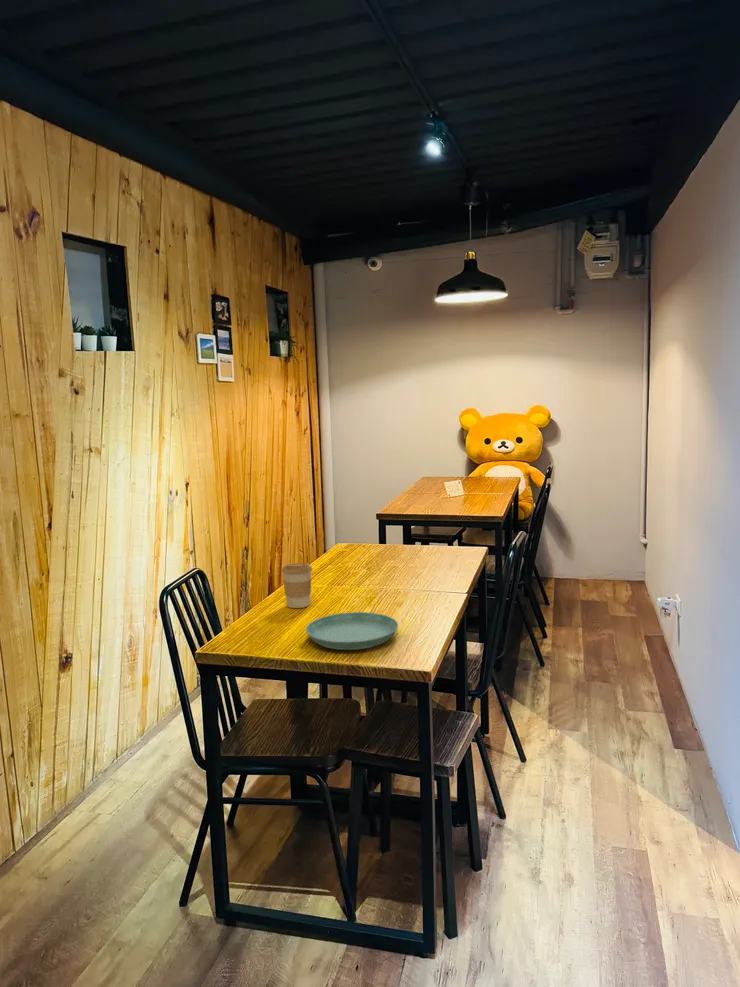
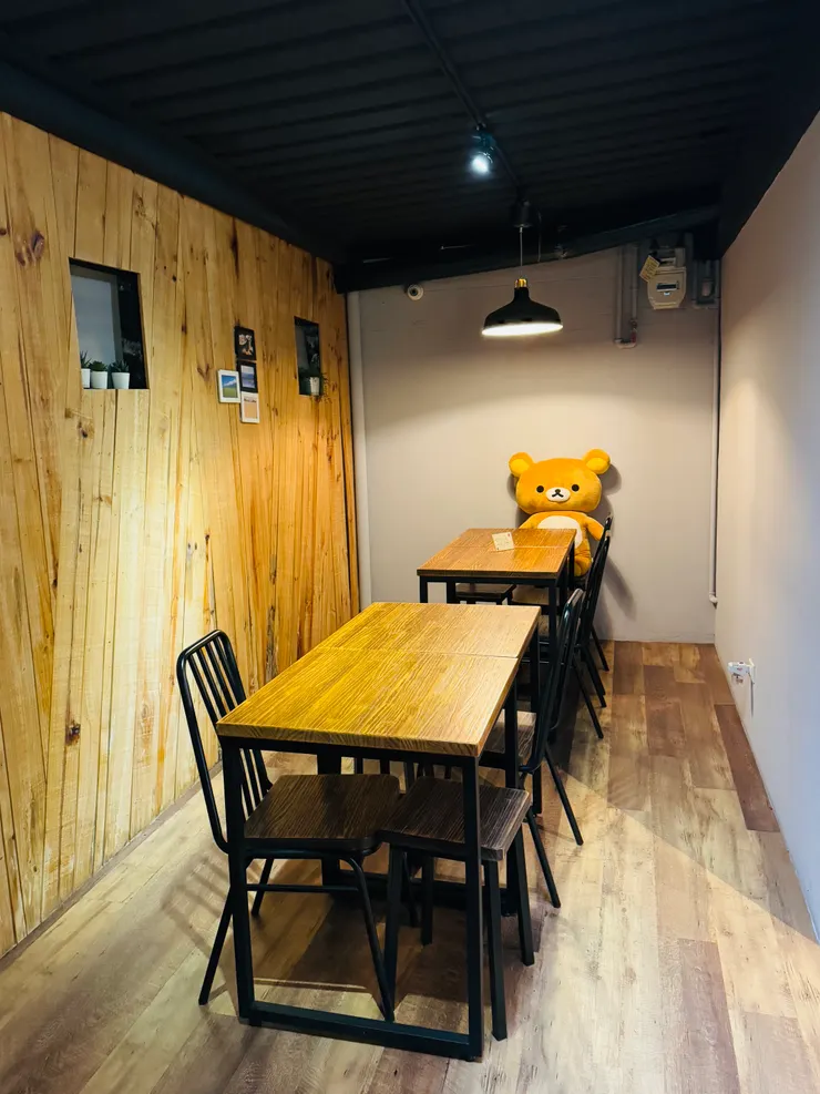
- saucer [305,611,399,651]
- coffee cup [280,562,314,609]
